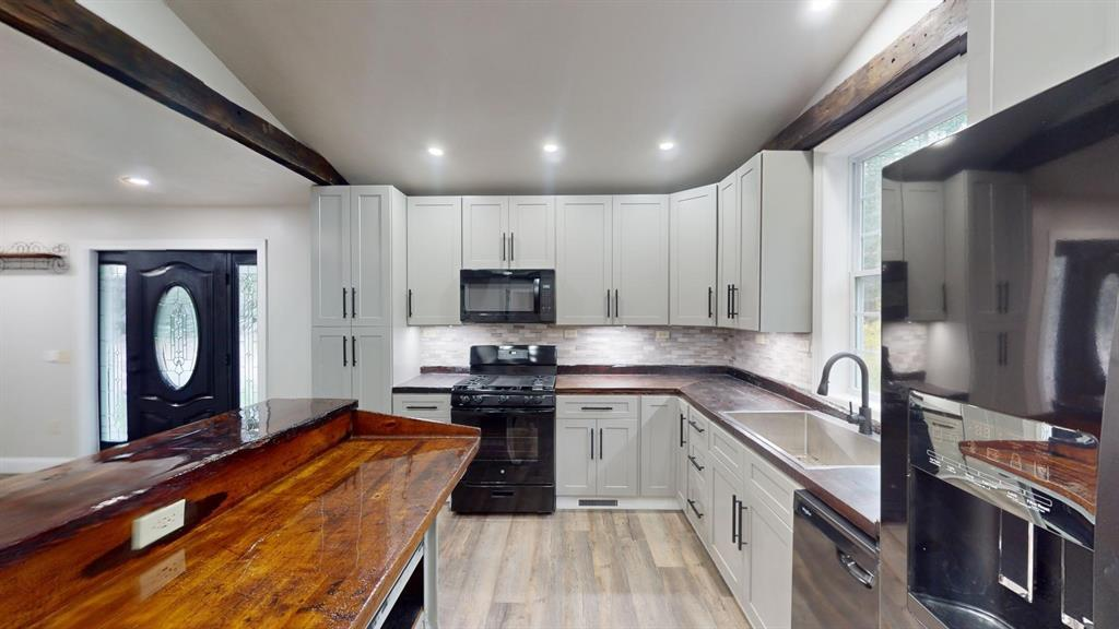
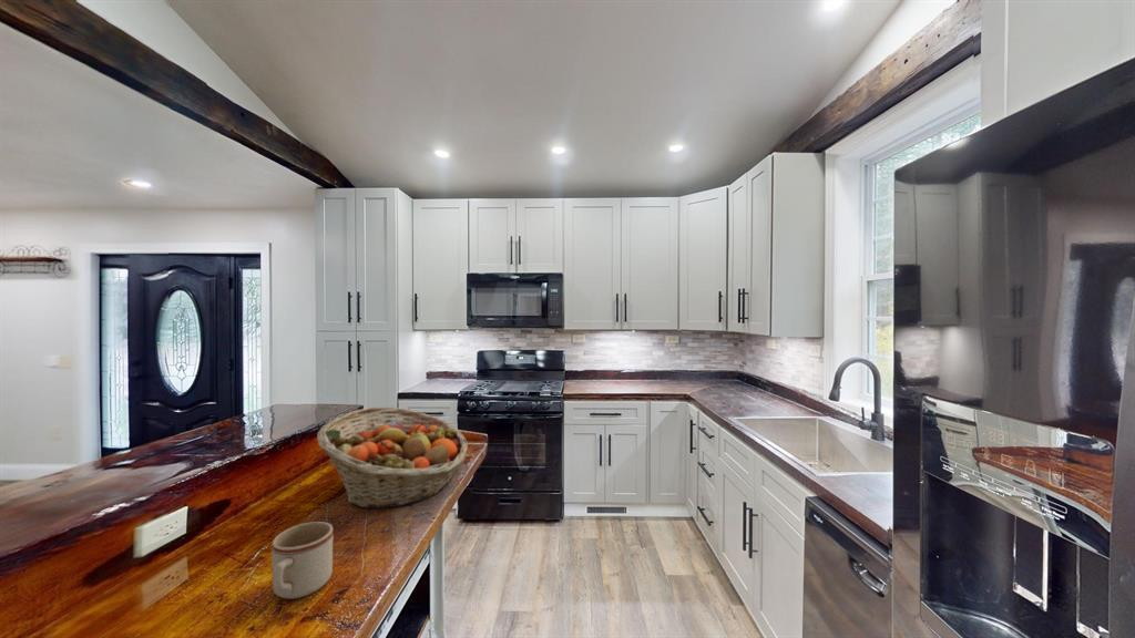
+ fruit basket [316,405,469,510]
+ mug [270,521,334,600]
